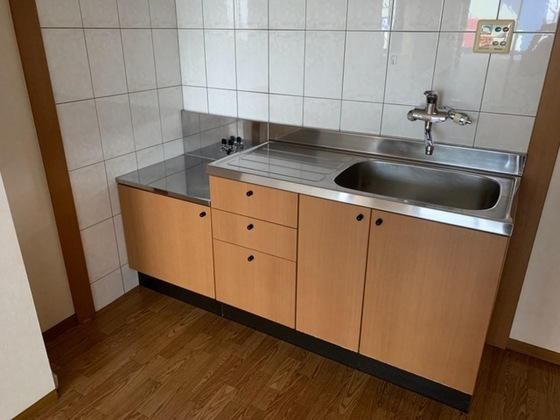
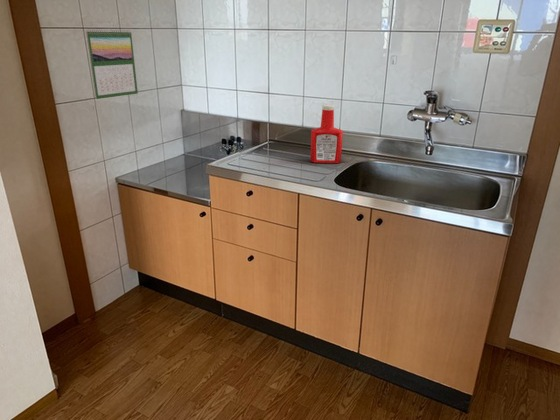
+ soap bottle [309,104,344,164]
+ calendar [85,28,139,100]
